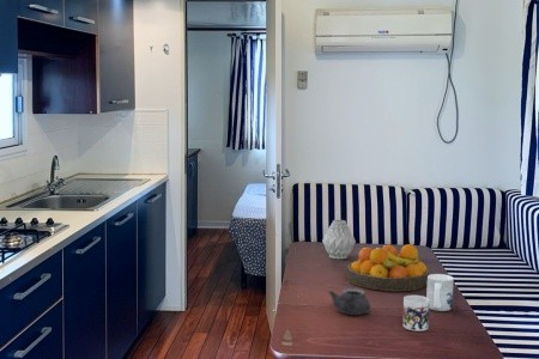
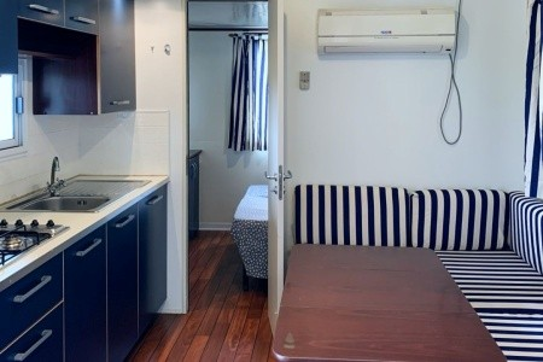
- teapot [327,287,371,316]
- vase [321,219,357,261]
- mug [425,273,455,312]
- fruit bowl [346,243,430,292]
- mug [401,294,431,333]
